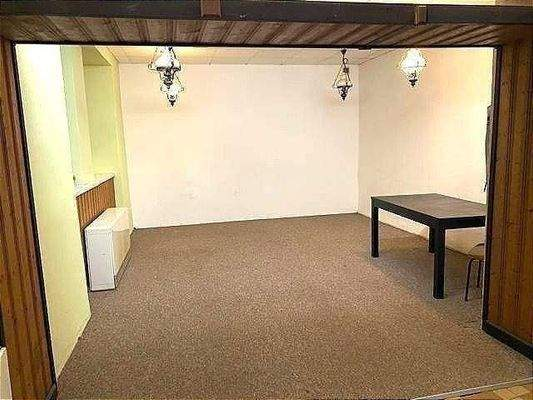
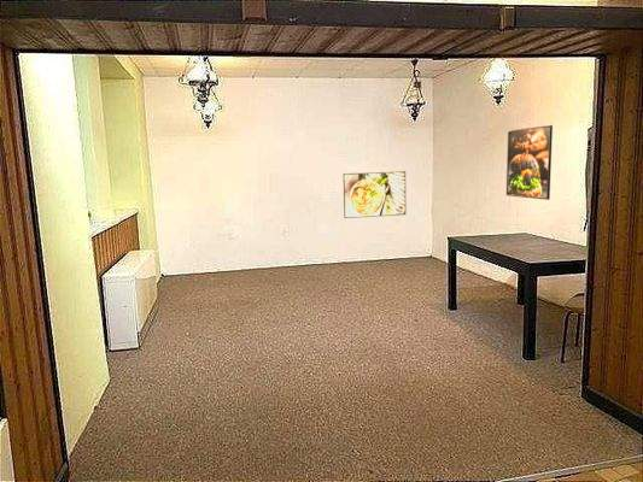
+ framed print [505,124,554,201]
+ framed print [343,170,407,219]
